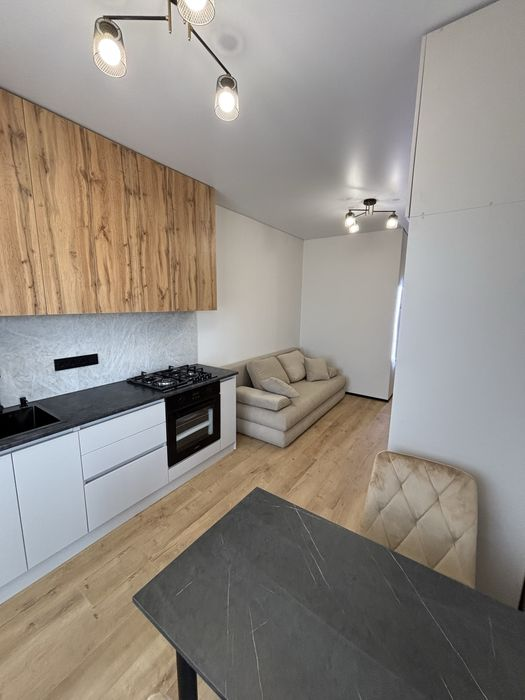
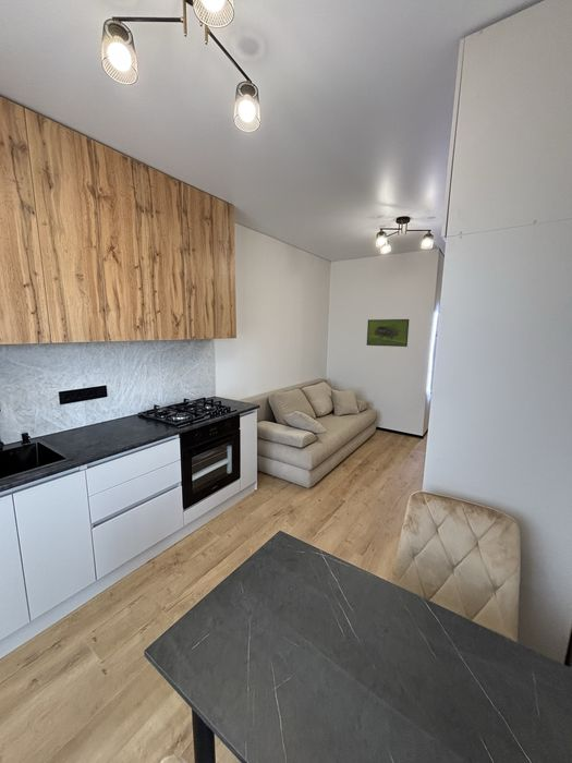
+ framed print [366,318,410,348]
